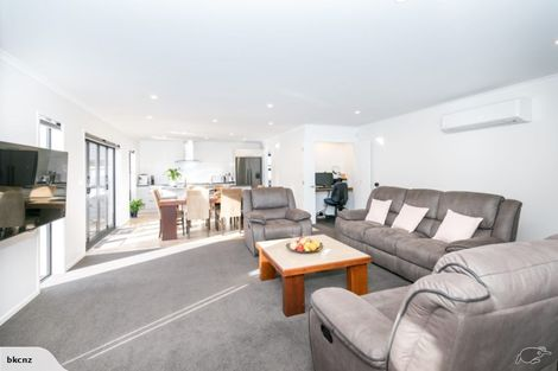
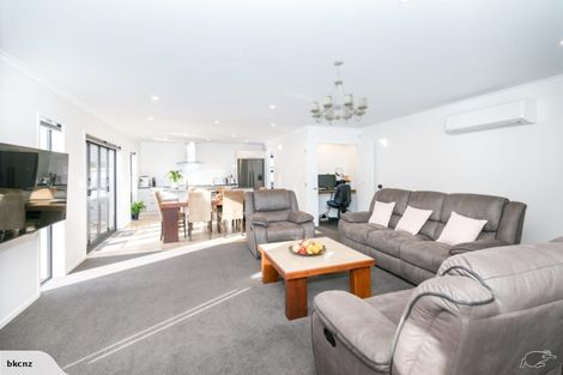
+ chandelier [309,60,369,127]
